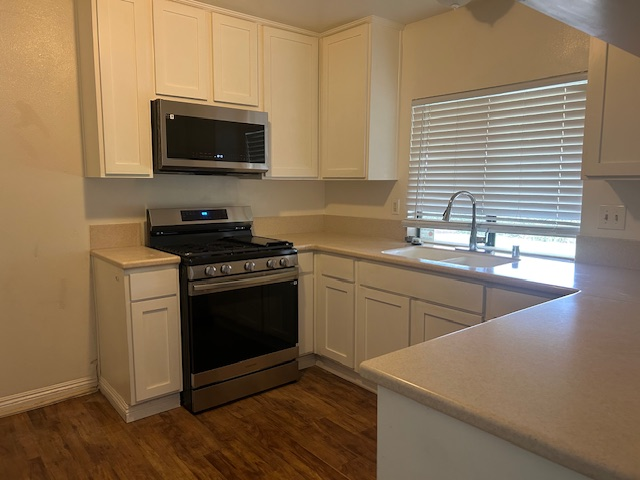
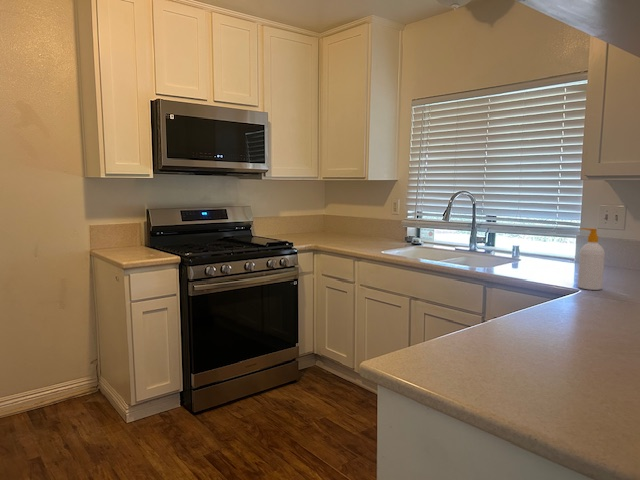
+ soap bottle [576,227,606,291]
